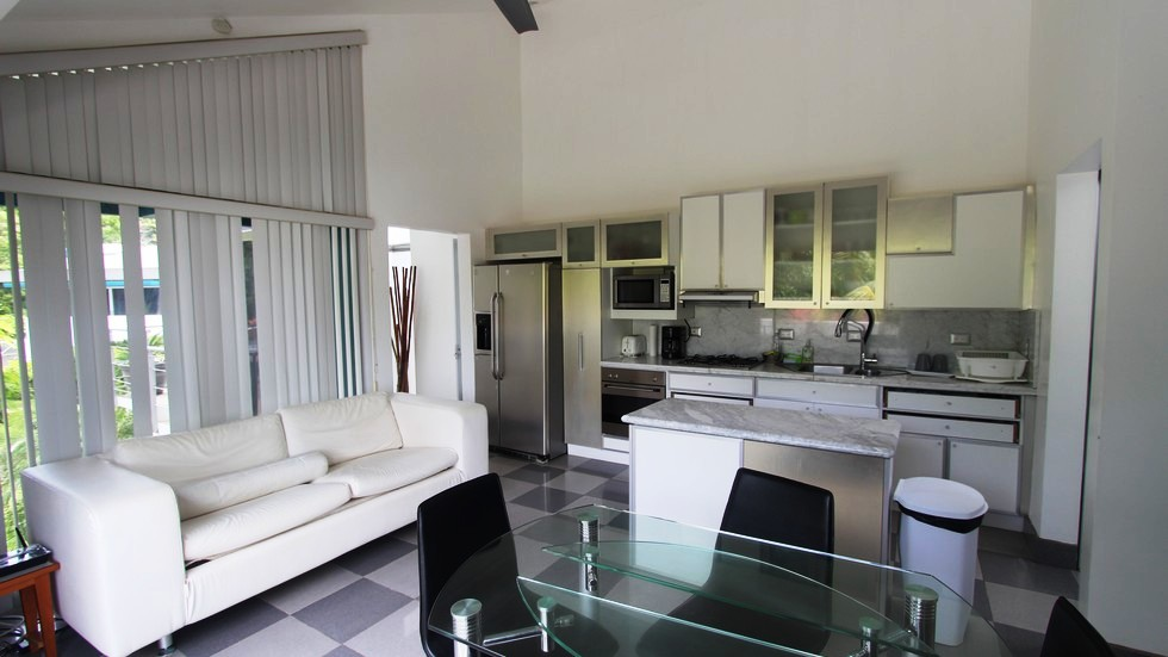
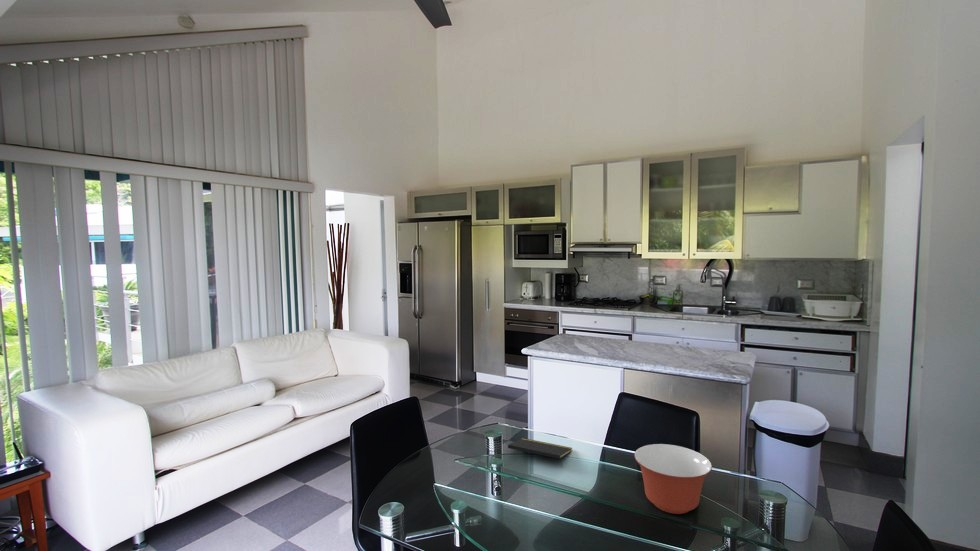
+ mixing bowl [633,443,713,515]
+ notepad [507,437,573,468]
